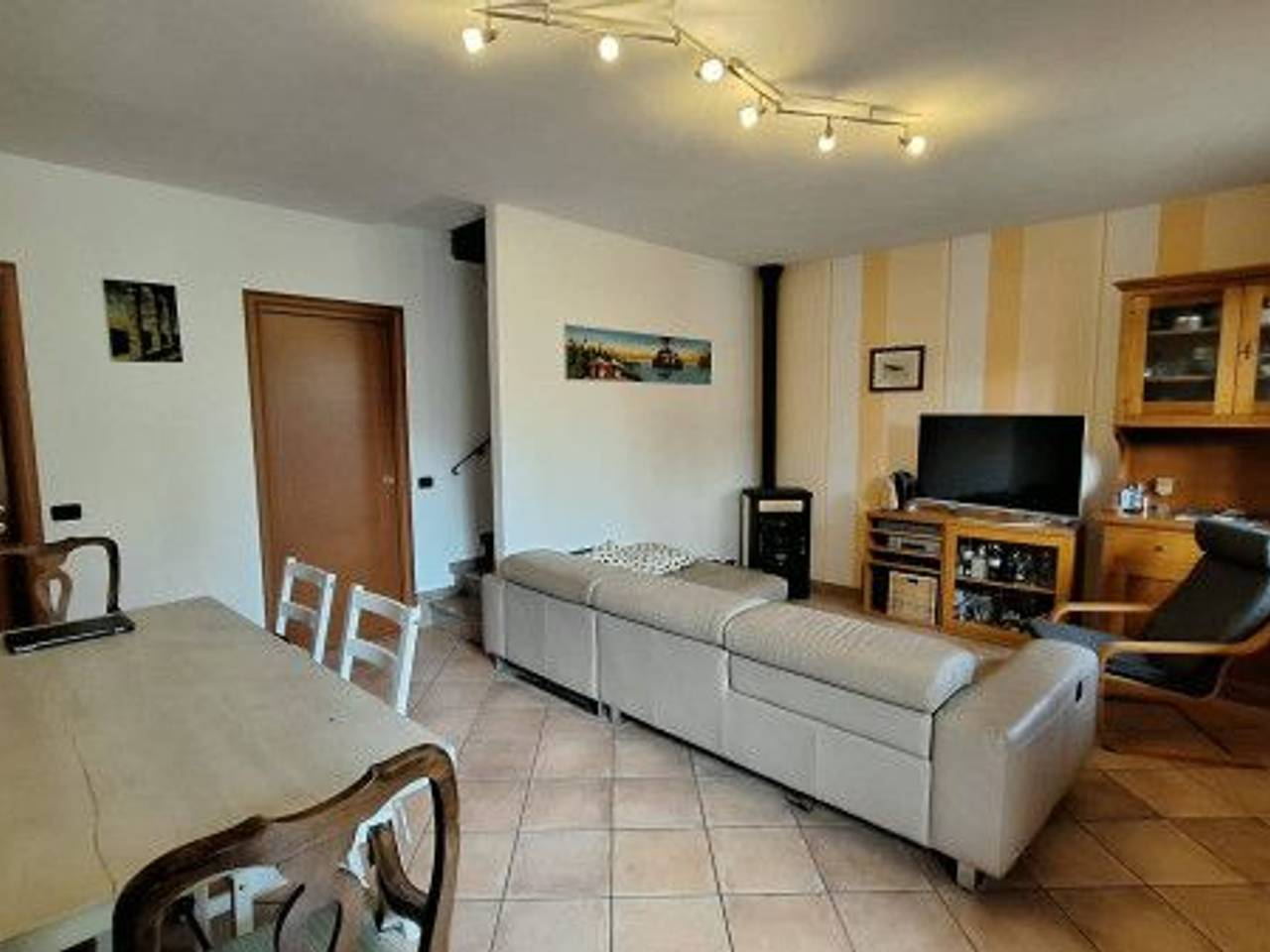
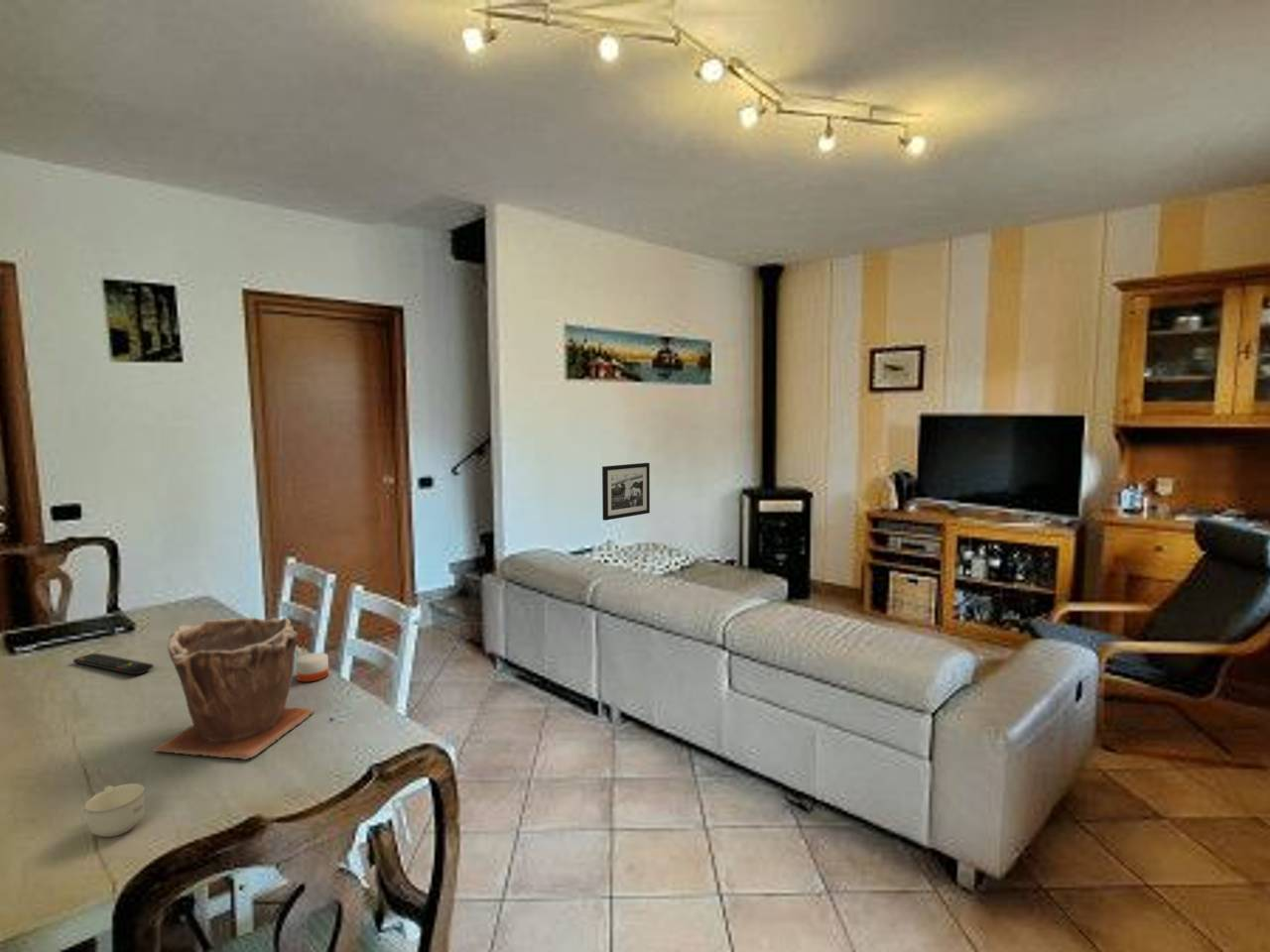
+ picture frame [601,462,651,522]
+ candle [295,642,329,682]
+ plant pot [152,617,316,761]
+ remote control [72,653,155,675]
+ cup [83,782,146,838]
